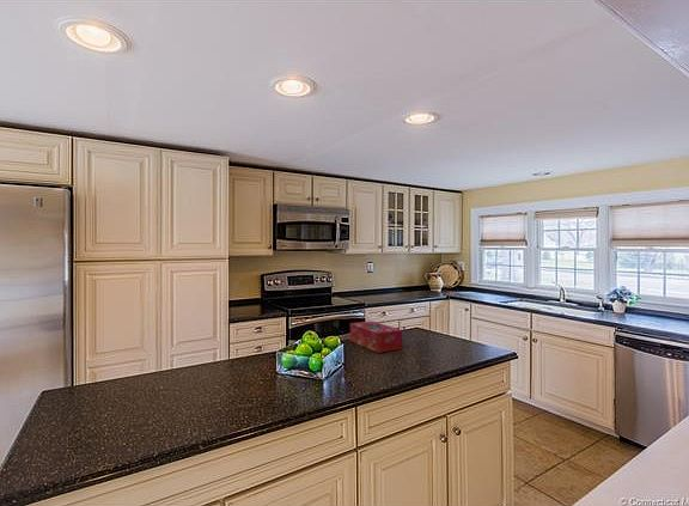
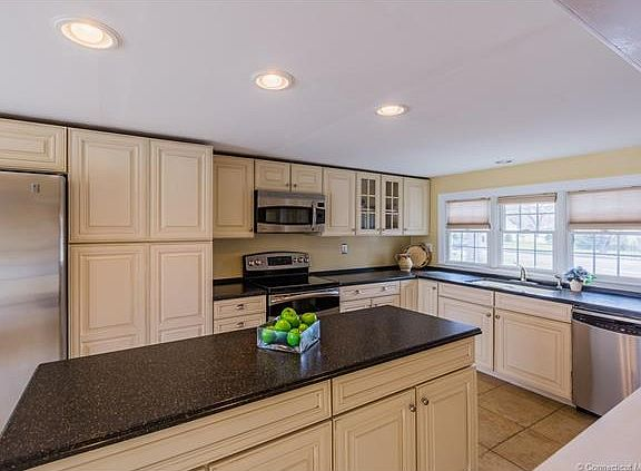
- tissue box [349,321,403,354]
